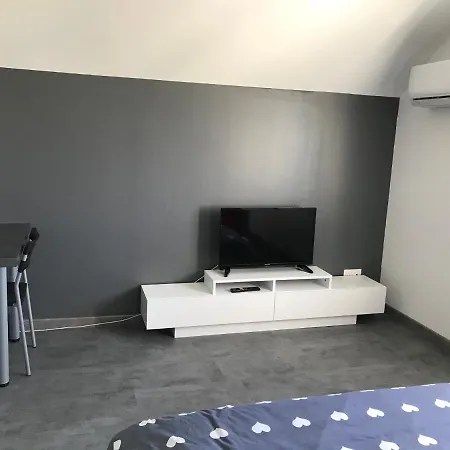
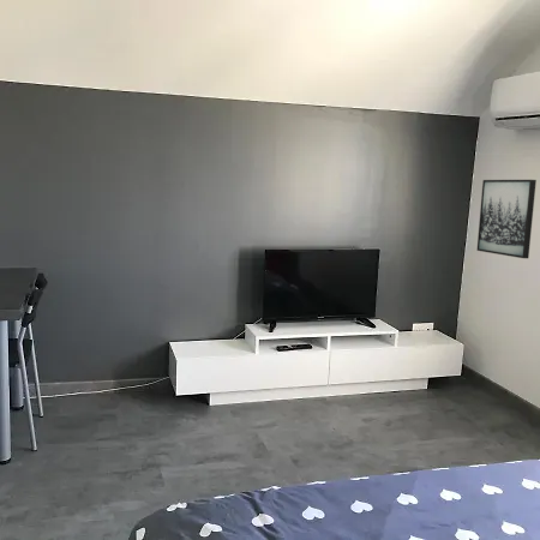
+ wall art [475,179,538,259]
